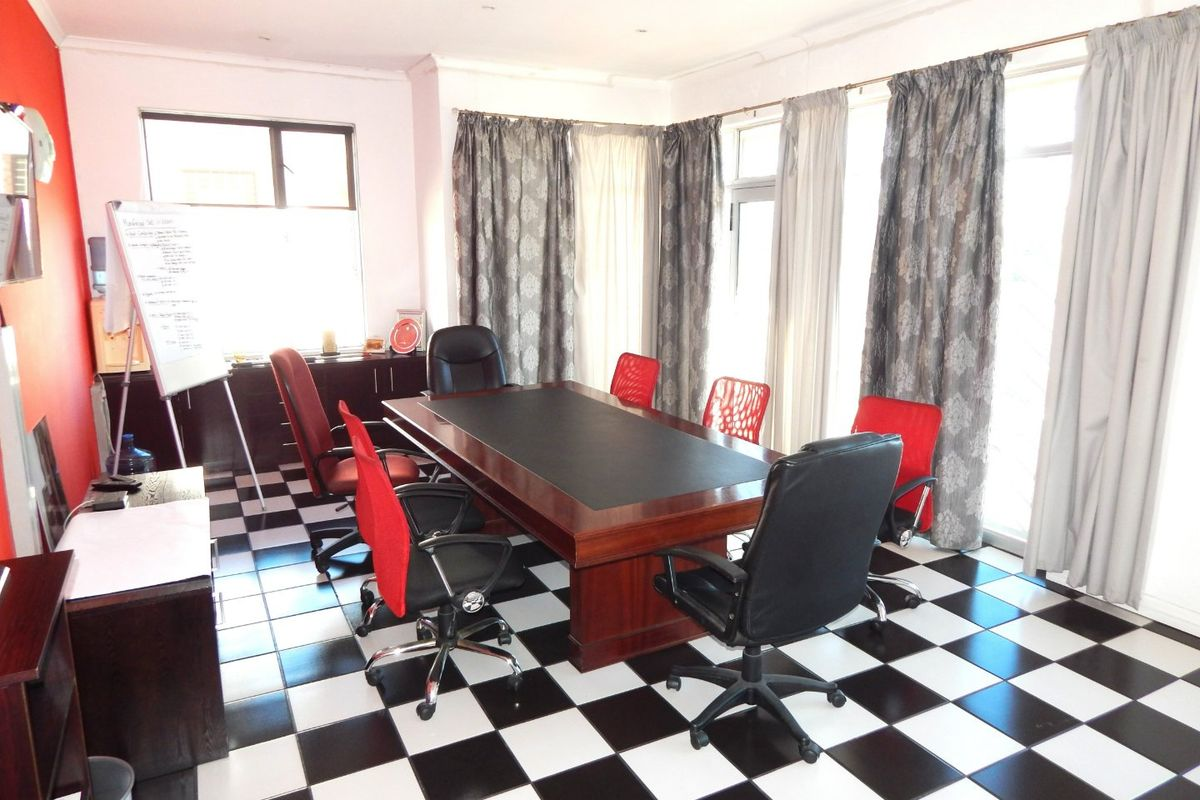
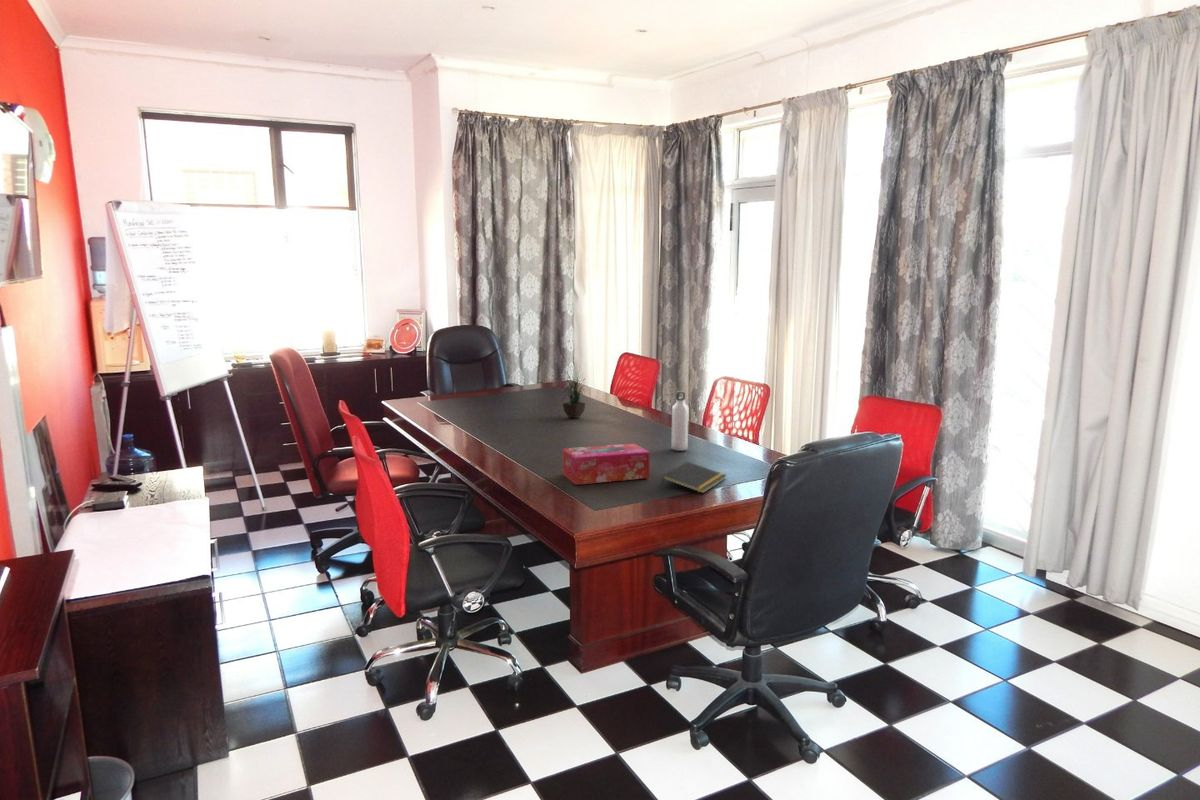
+ potted plant [558,353,590,419]
+ notepad [660,461,728,494]
+ tissue box [562,442,650,486]
+ water bottle [671,390,689,452]
